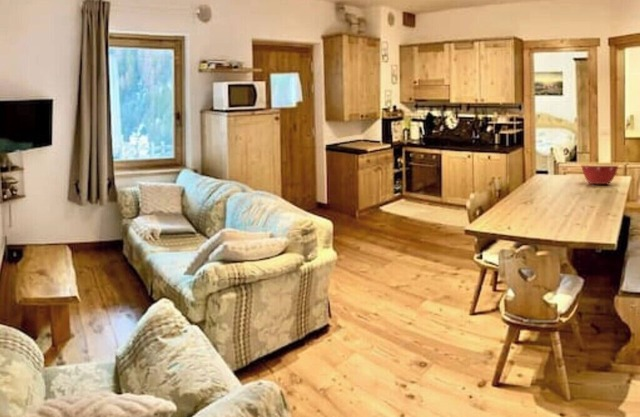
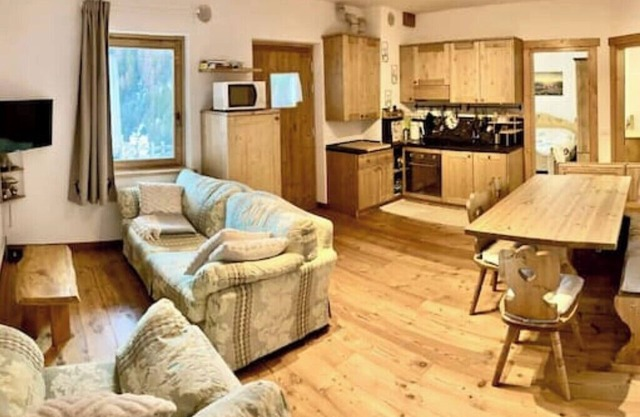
- mixing bowl [581,165,619,185]
